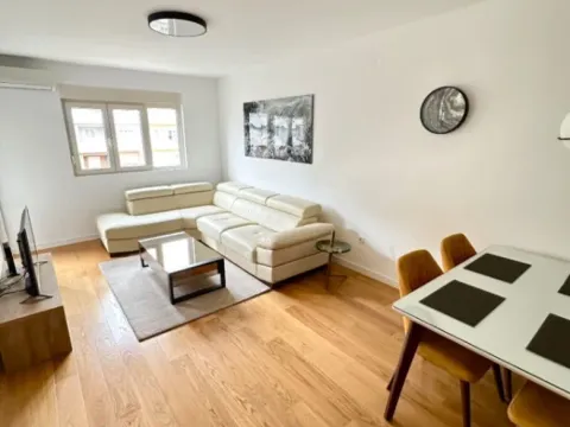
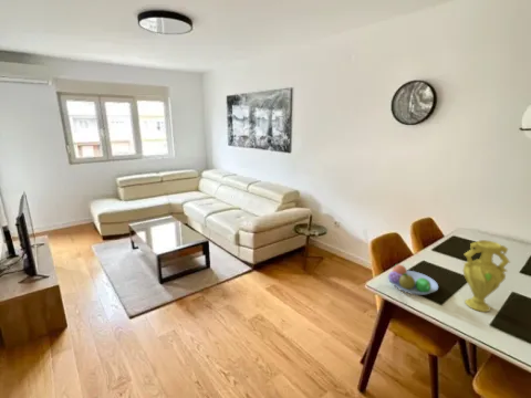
+ vase [462,239,511,313]
+ fruit bowl [387,262,439,296]
